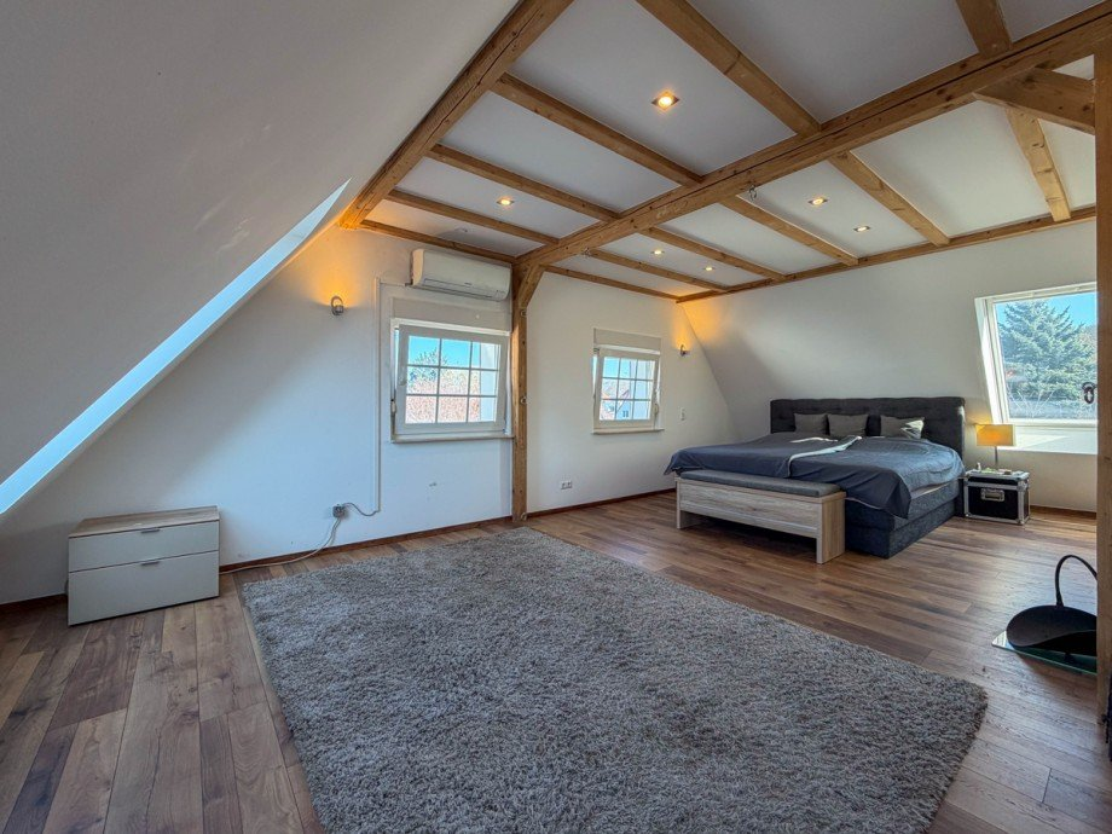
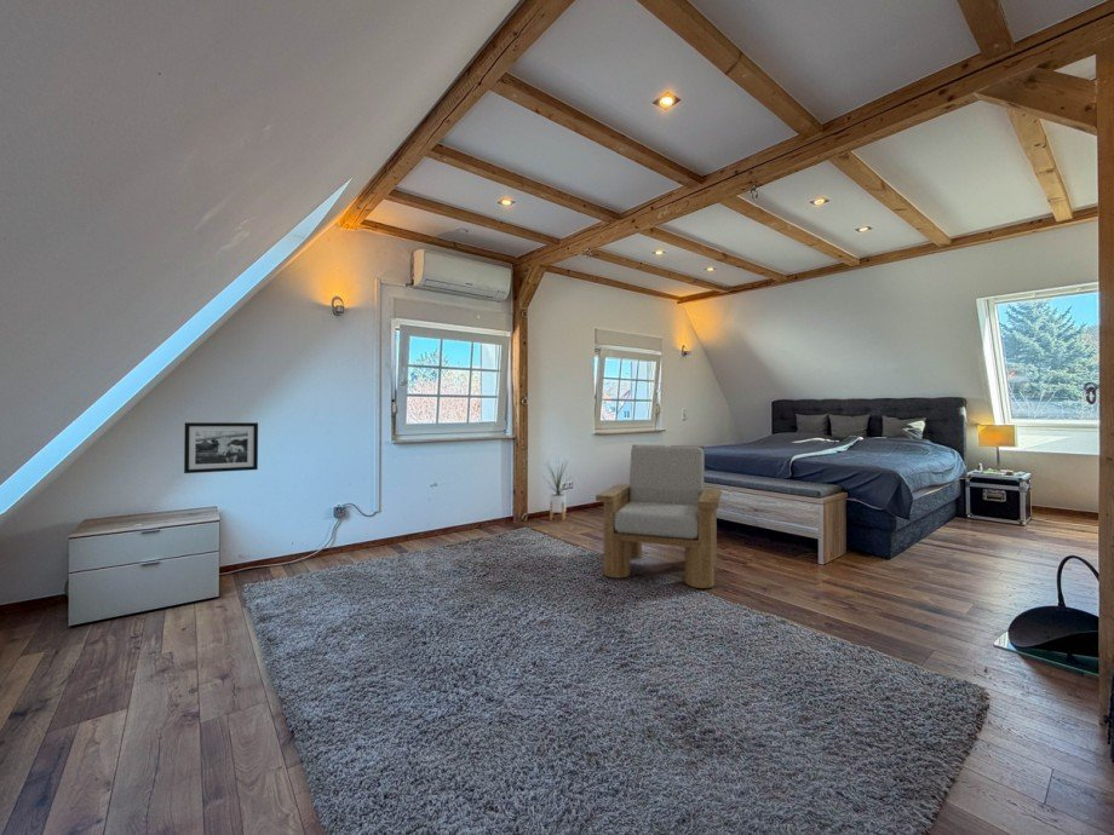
+ house plant [540,455,573,522]
+ picture frame [183,421,259,474]
+ armchair [595,444,722,589]
